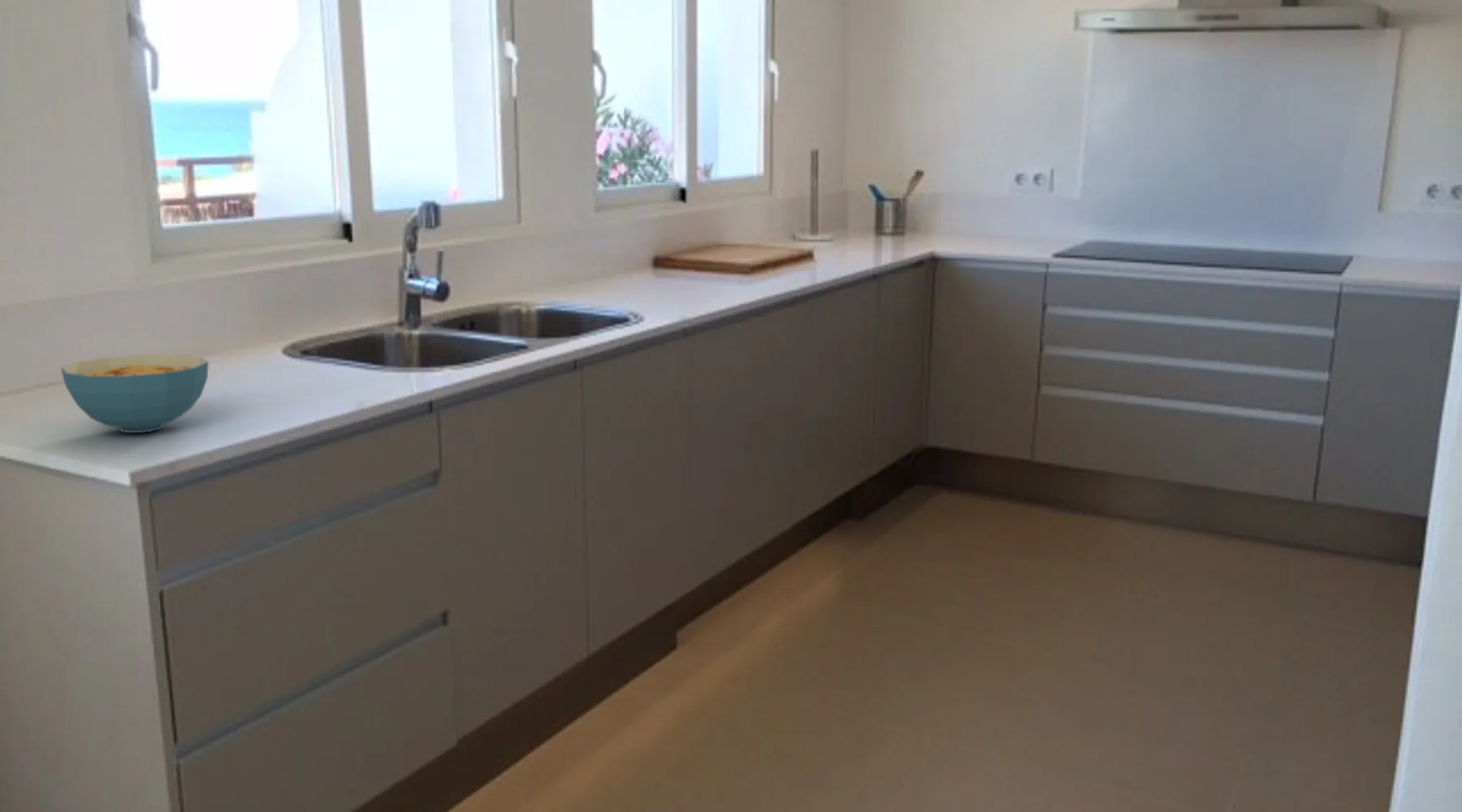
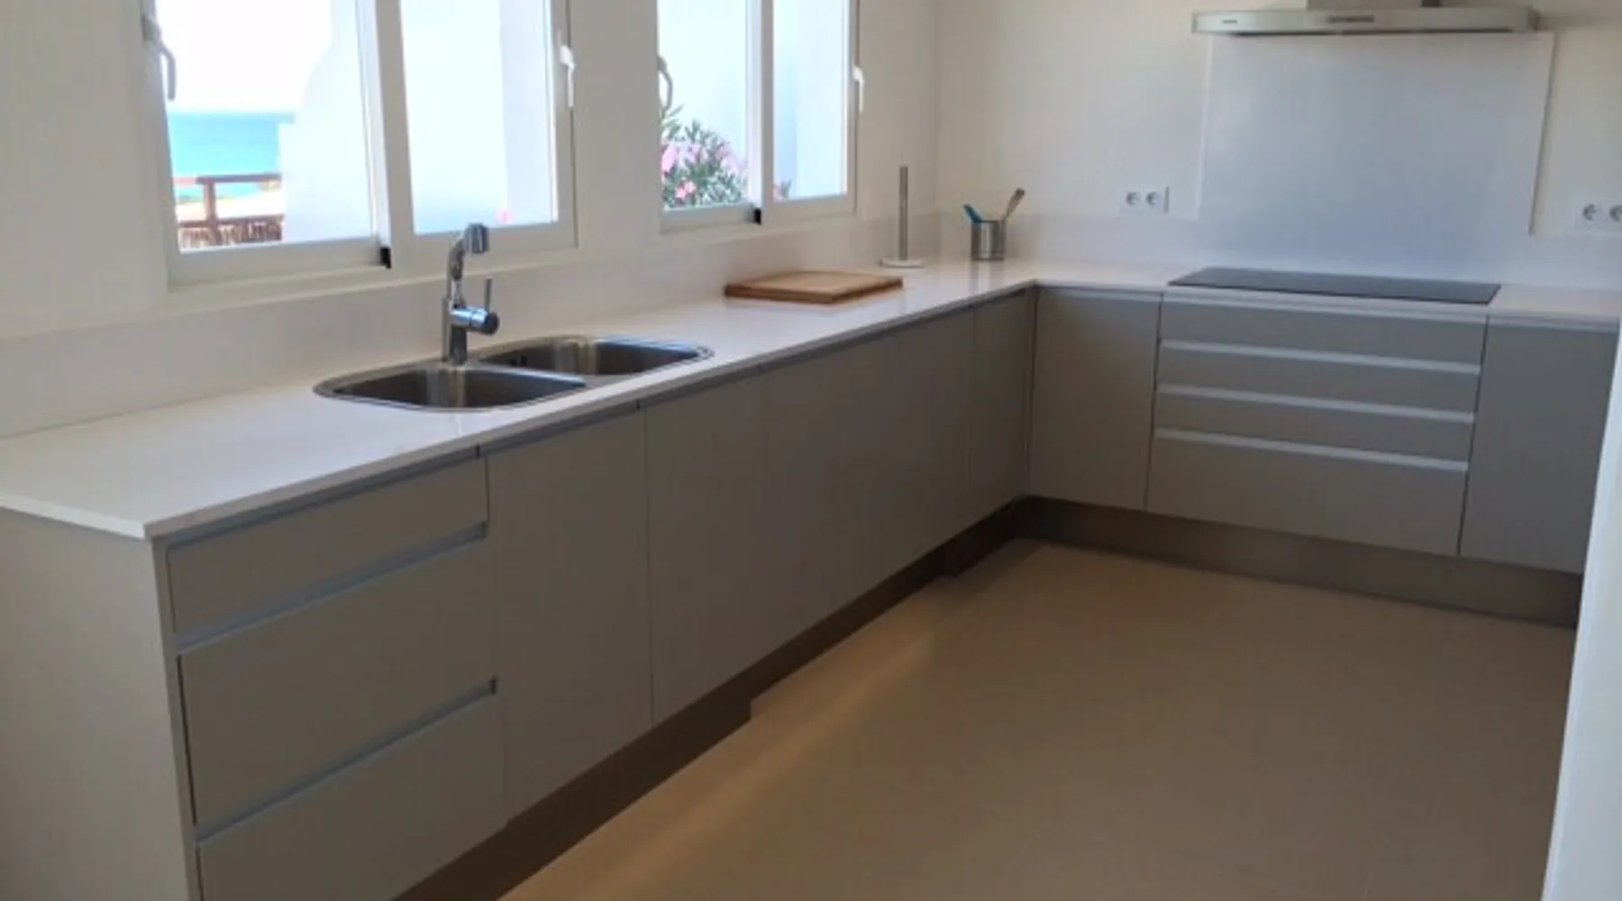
- cereal bowl [60,354,210,434]
